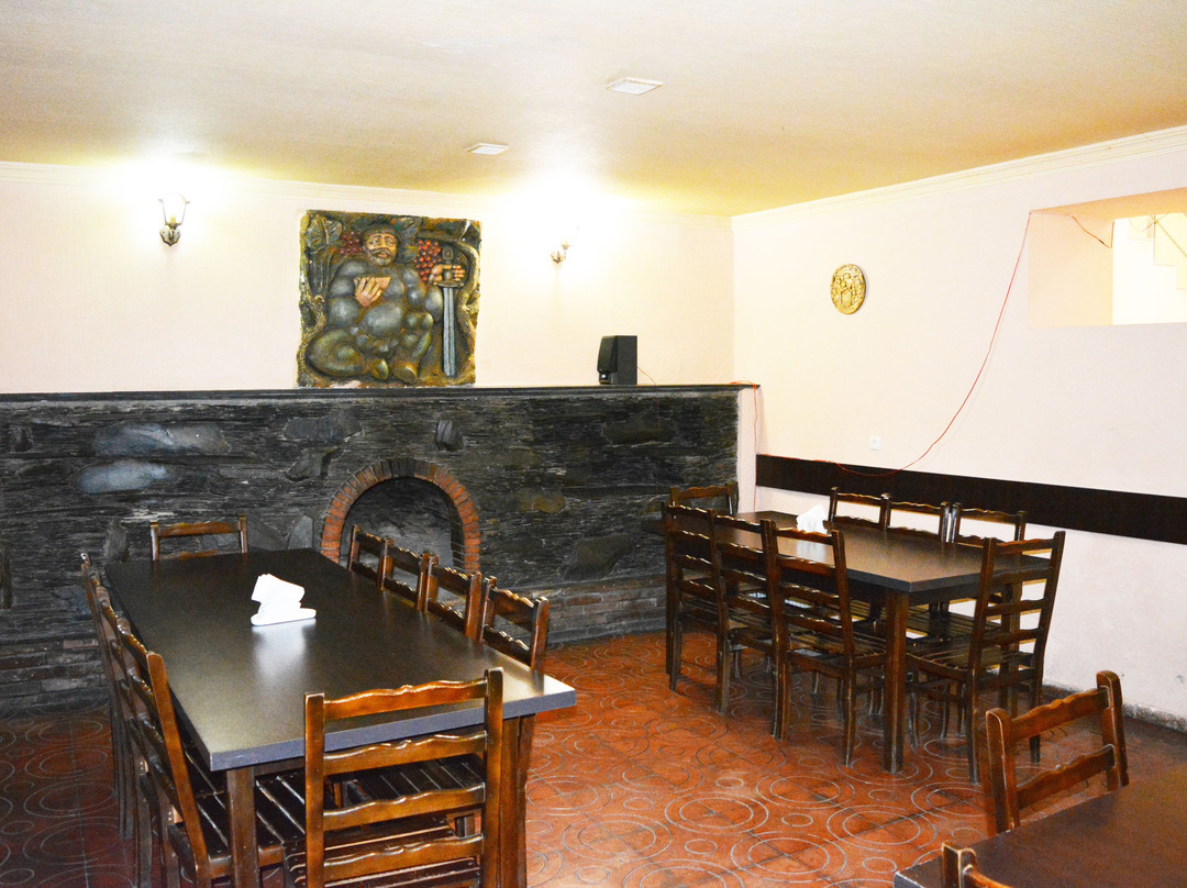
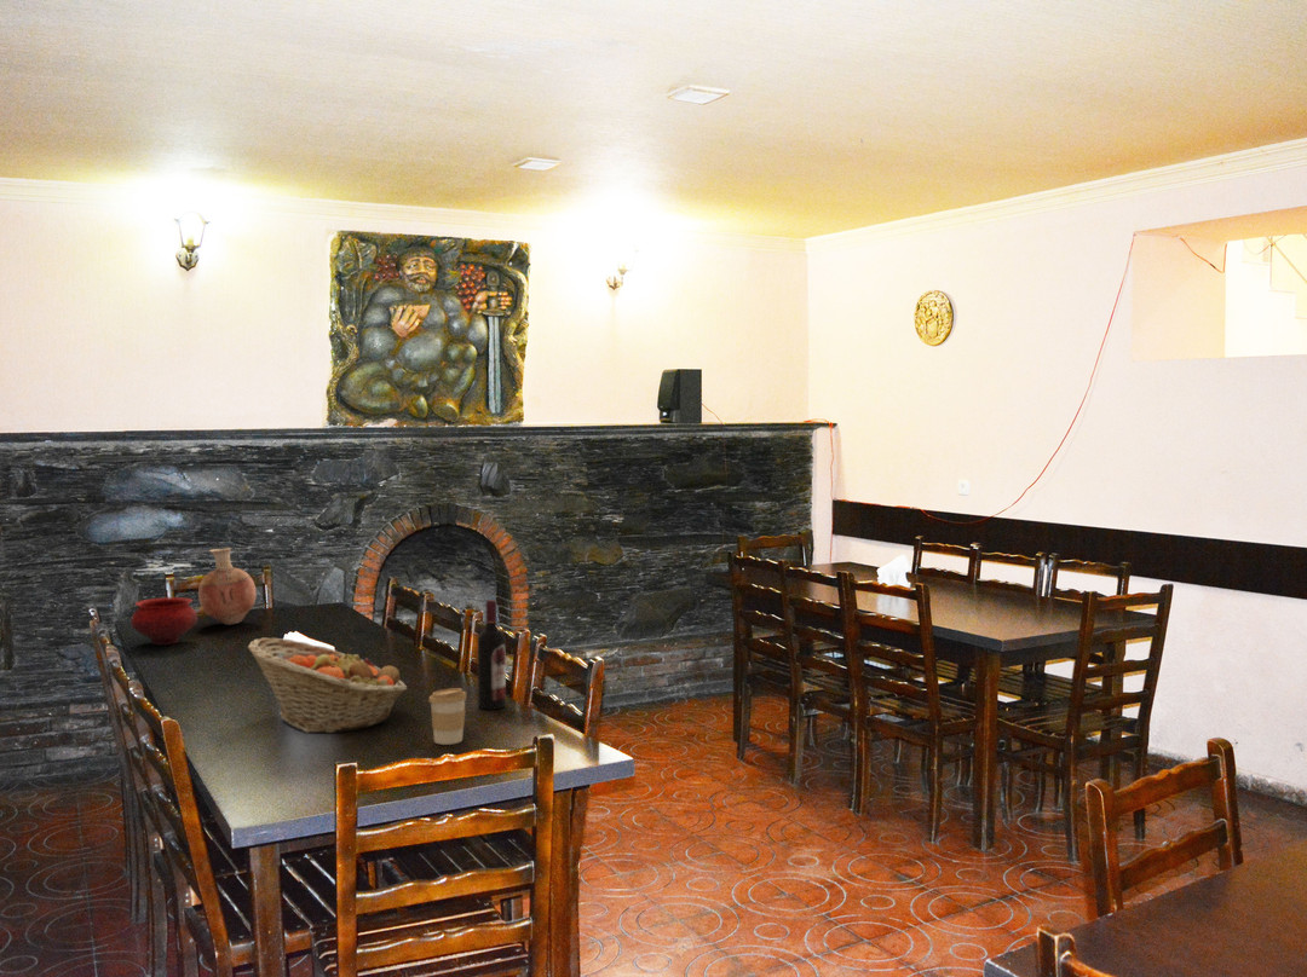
+ vase [197,547,258,626]
+ bowl [129,596,198,646]
+ fruit basket [247,637,408,734]
+ coffee cup [428,687,468,746]
+ wine bottle [477,599,507,711]
